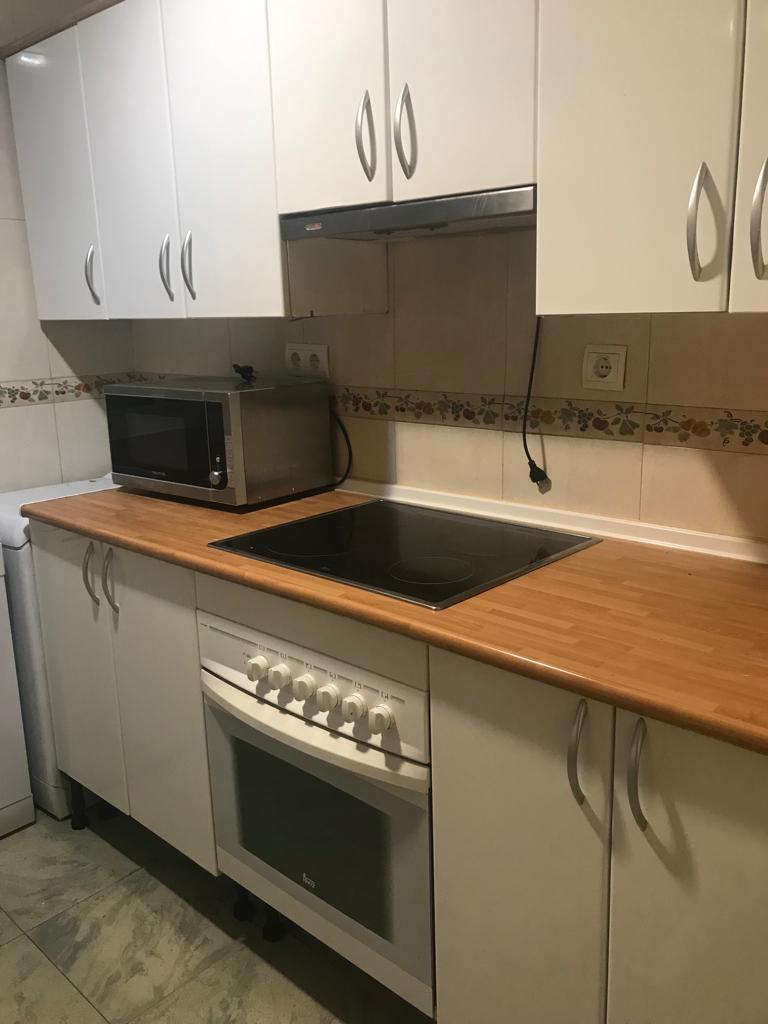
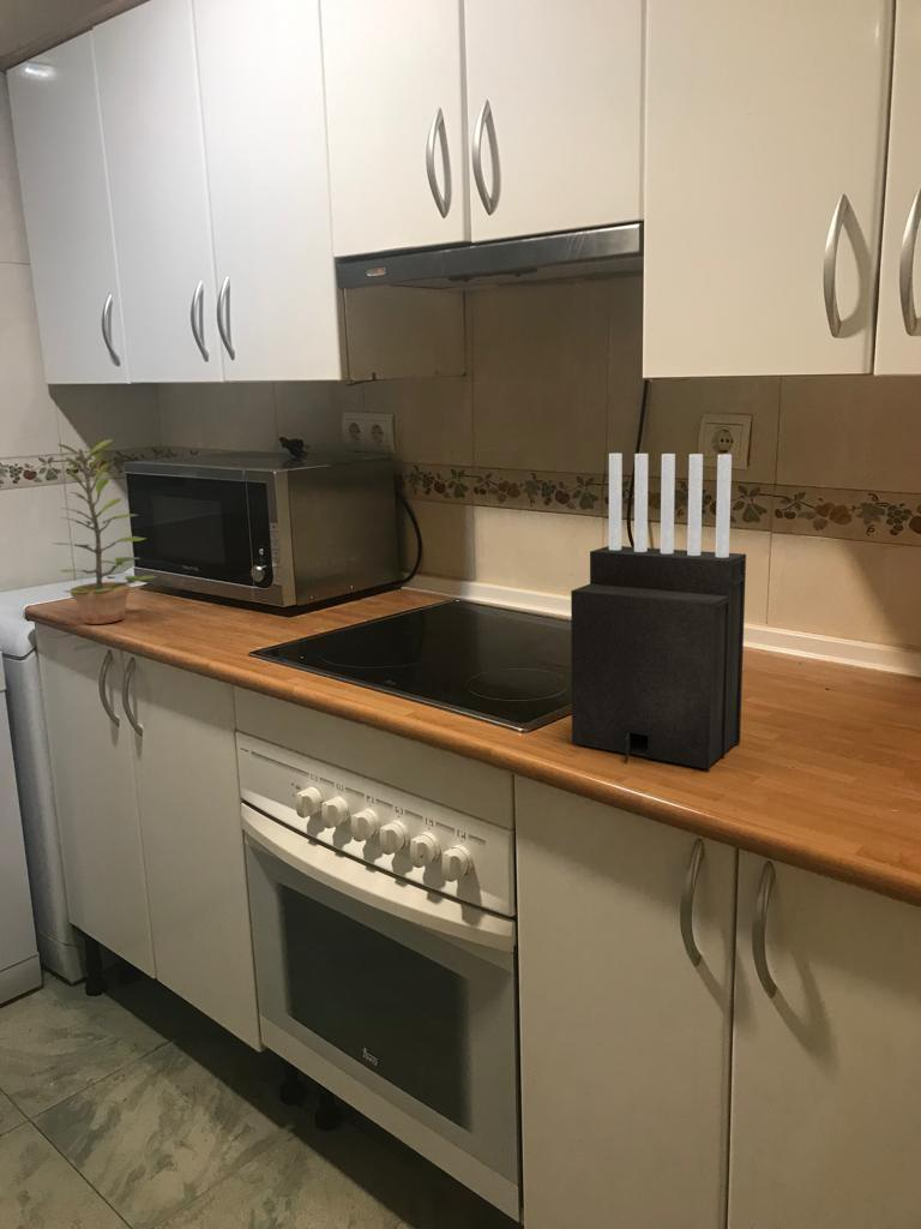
+ plant [52,438,158,625]
+ knife block [570,452,747,771]
